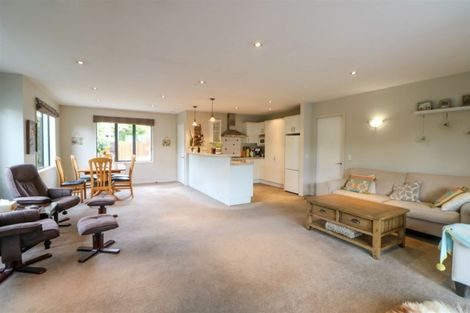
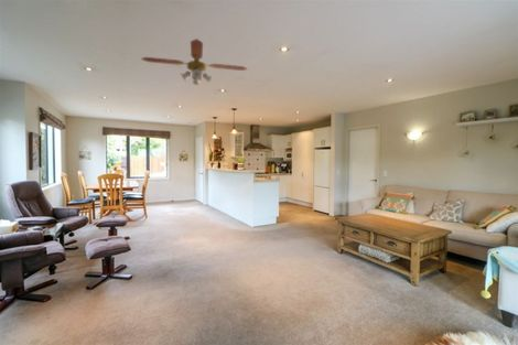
+ ceiling fan [140,37,249,86]
